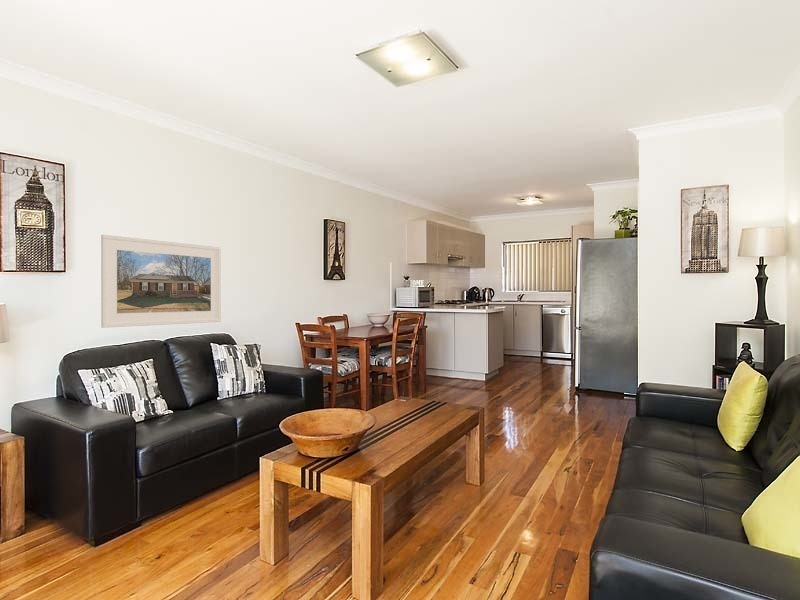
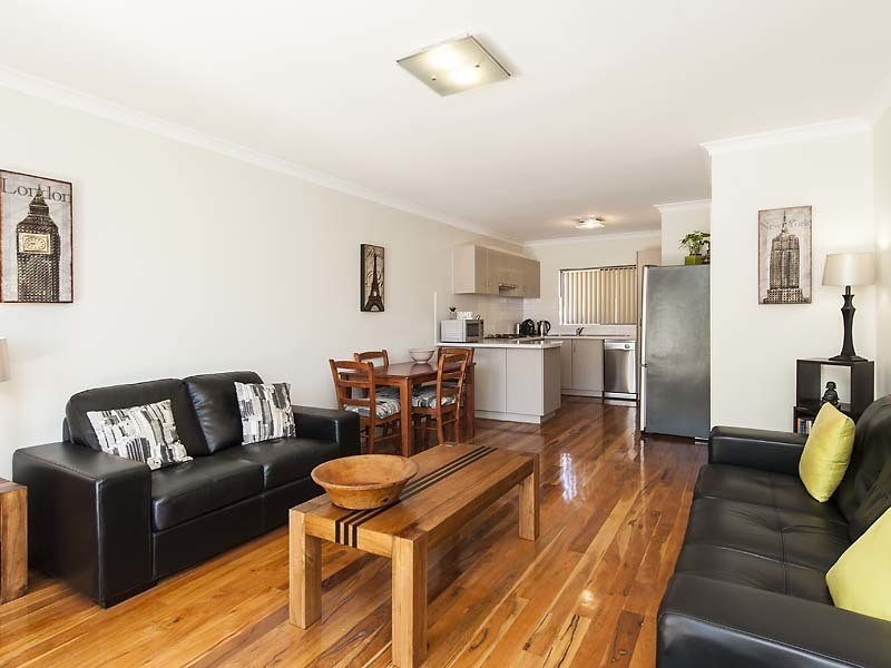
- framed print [100,234,222,329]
